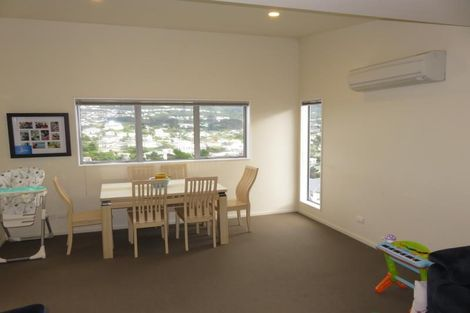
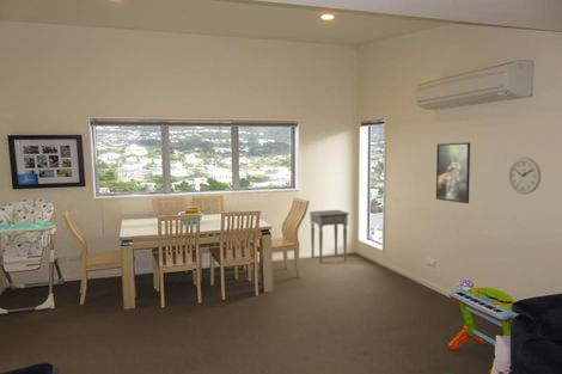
+ wall clock [507,157,542,195]
+ side table [307,209,352,264]
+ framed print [435,141,471,204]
